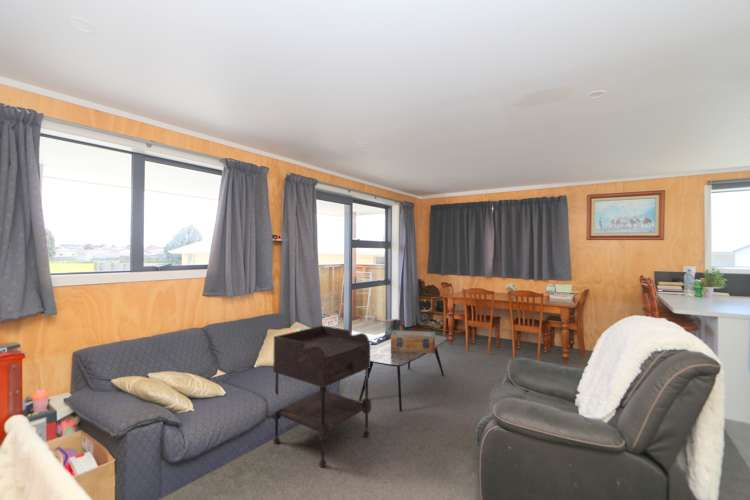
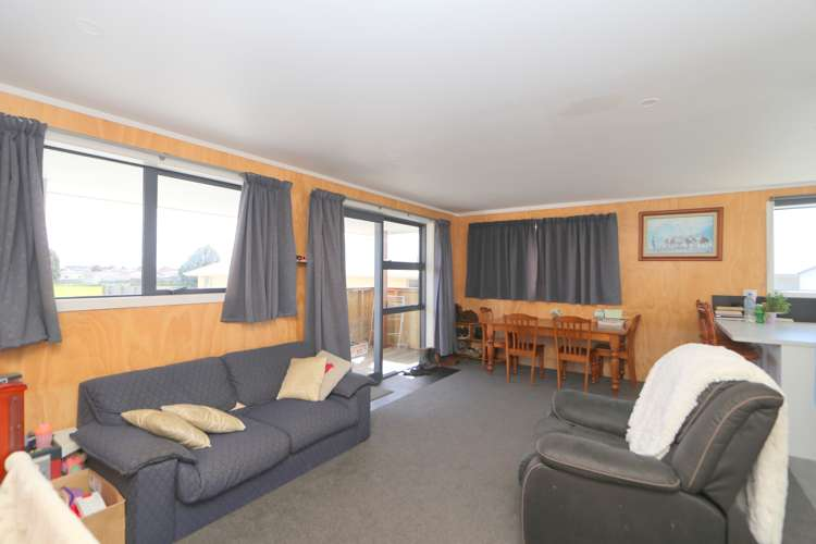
- decorative box [390,329,436,354]
- side table [271,324,372,468]
- coffee table [358,335,448,412]
